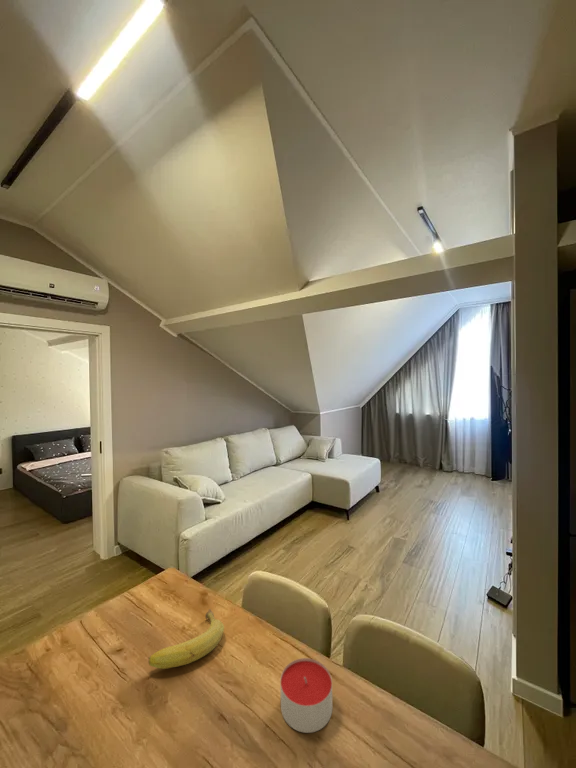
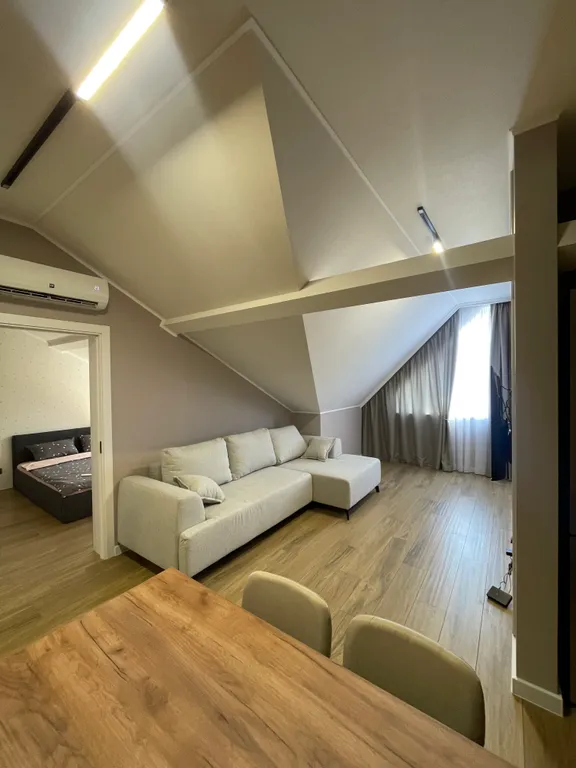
- fruit [147,608,225,670]
- candle [280,657,333,734]
